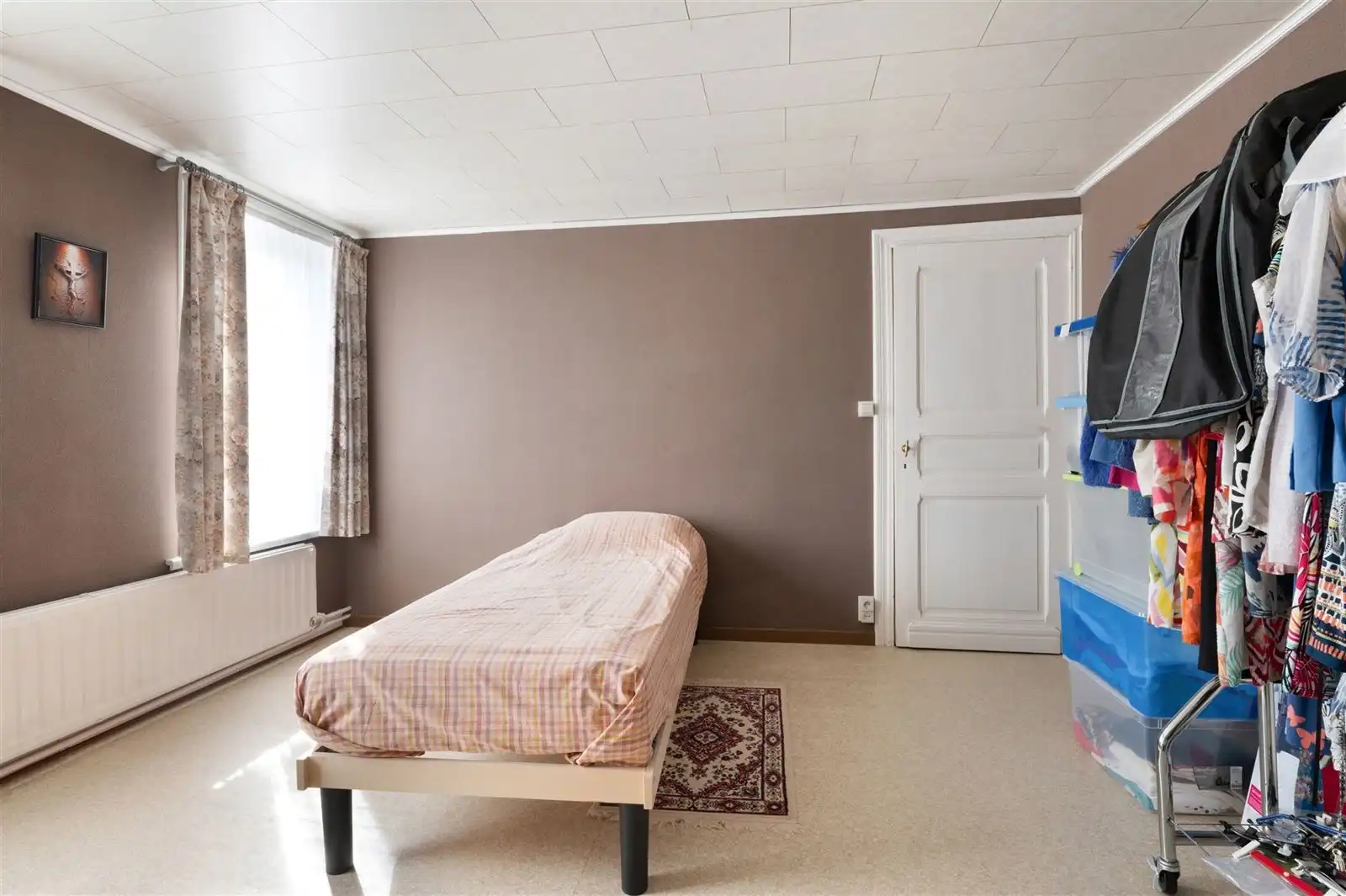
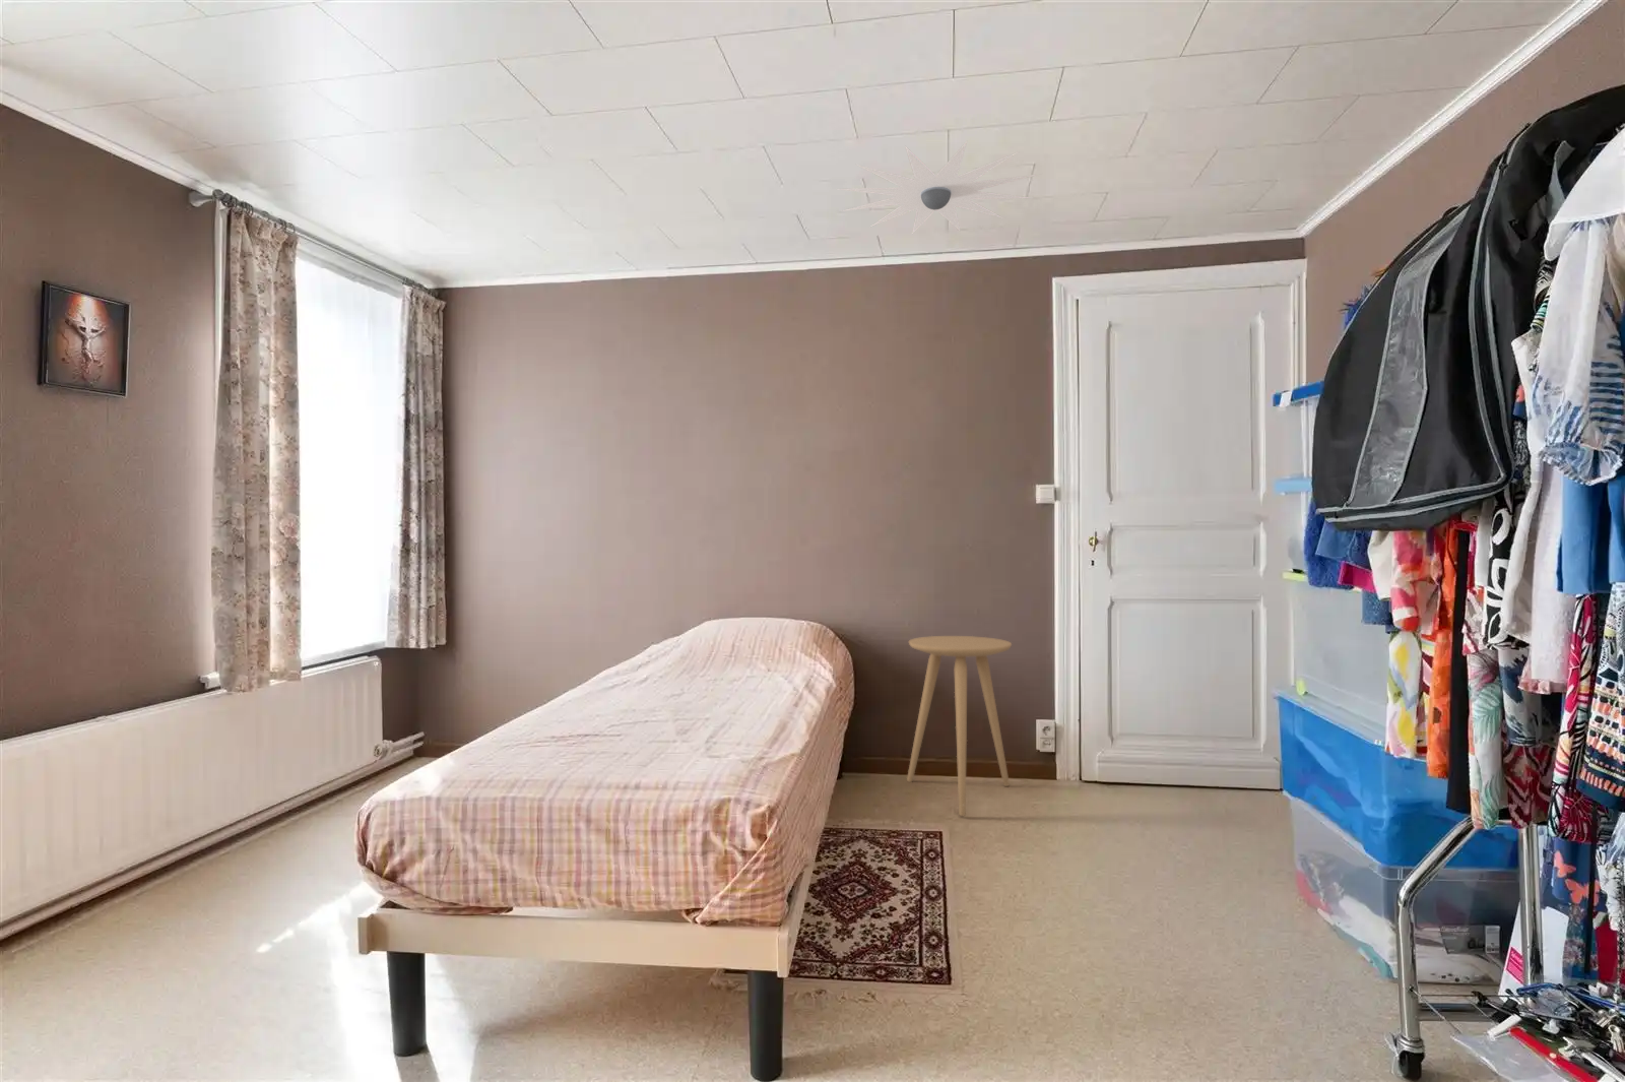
+ side table [905,635,1013,816]
+ ceiling light [837,140,1042,234]
